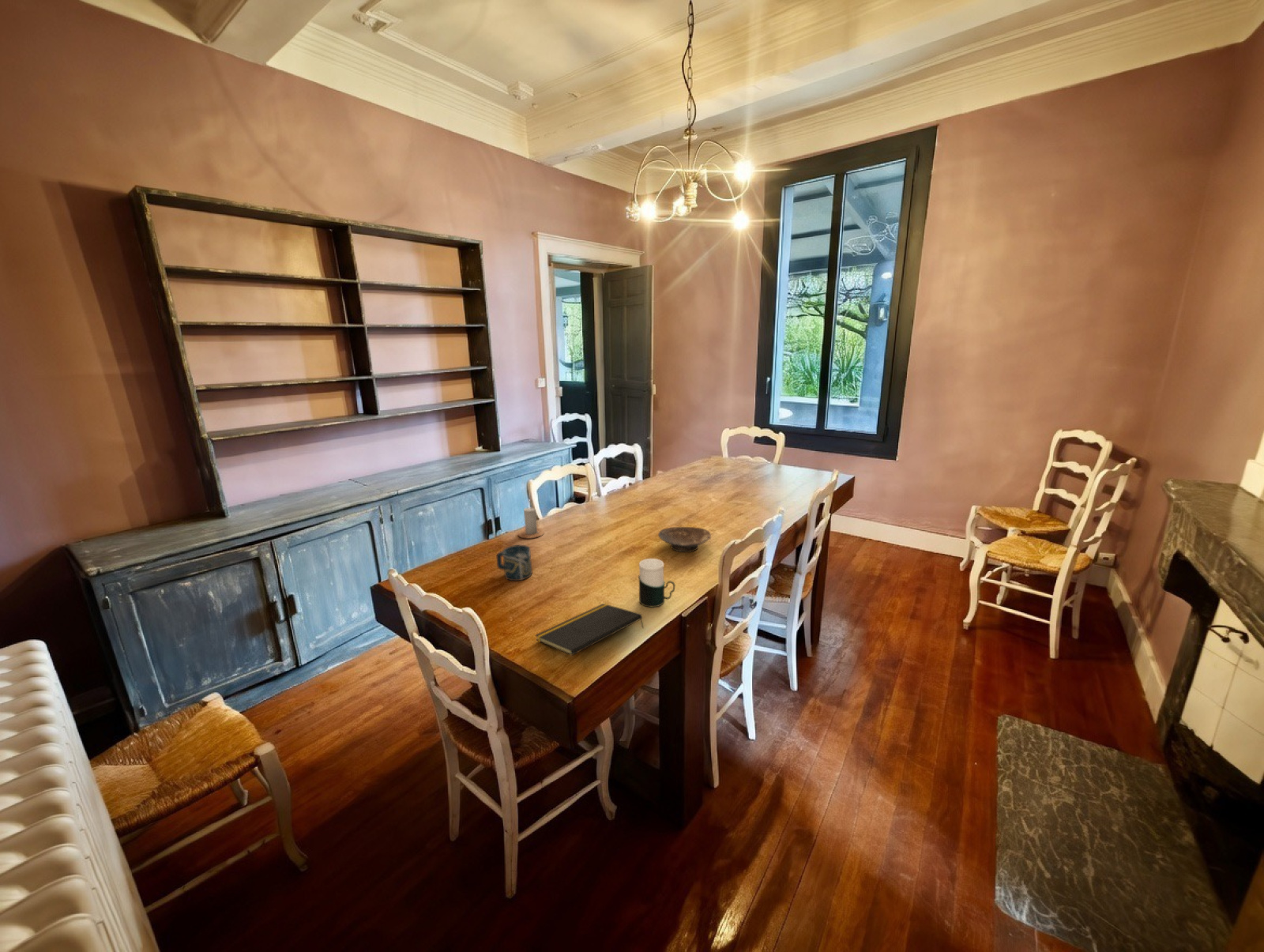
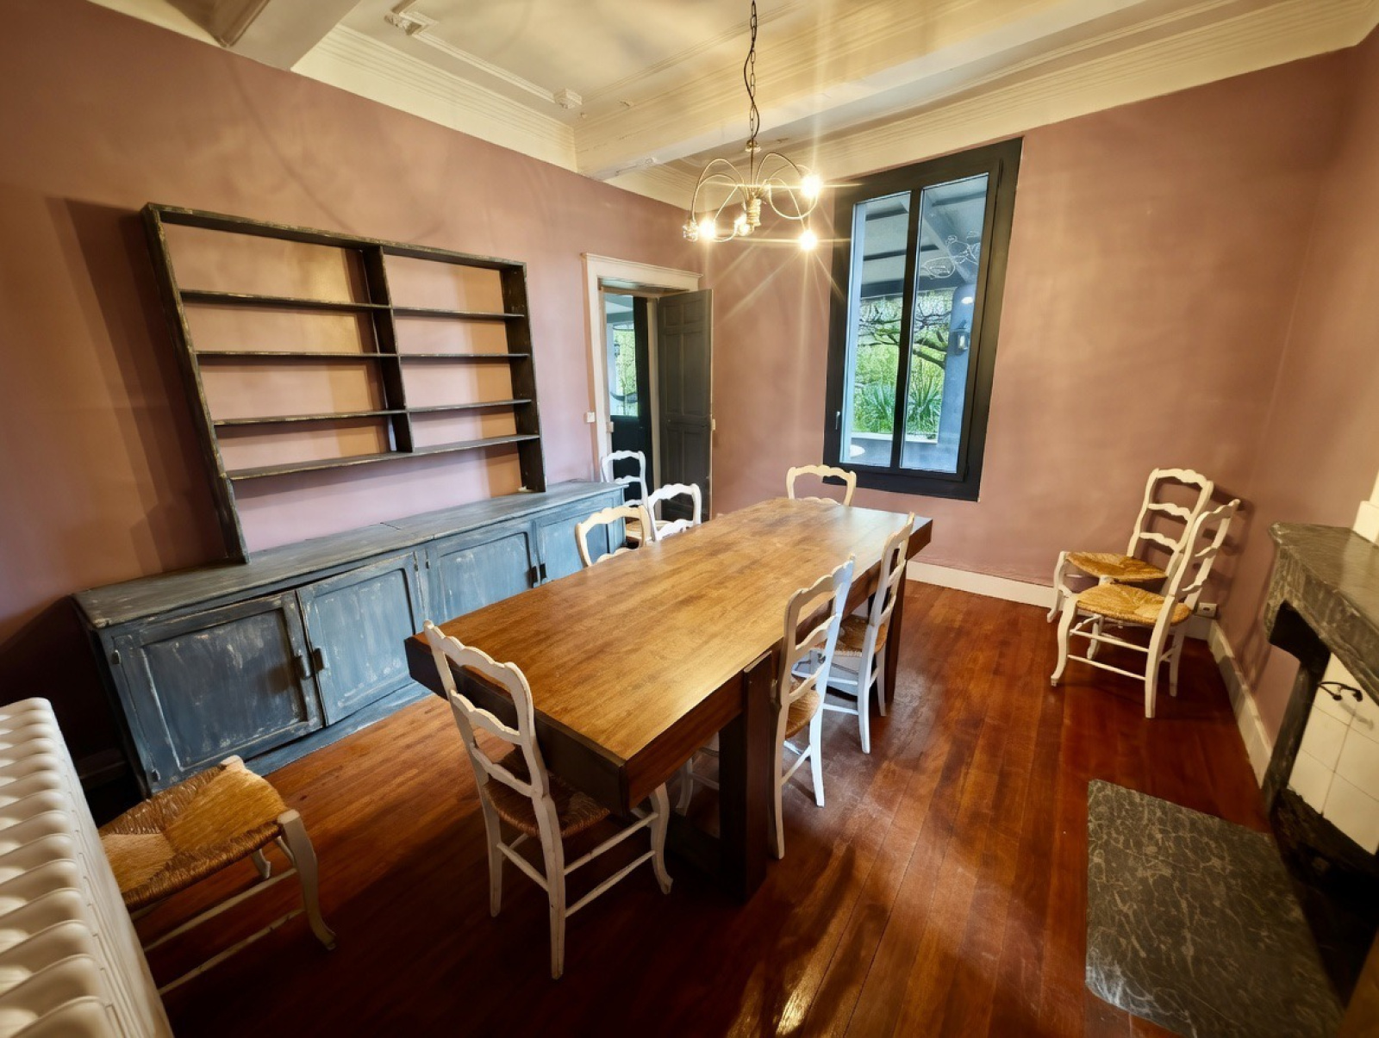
- notepad [535,603,645,657]
- cup [495,544,533,581]
- cup [638,558,676,608]
- candle [517,500,545,540]
- bowl [657,526,712,553]
